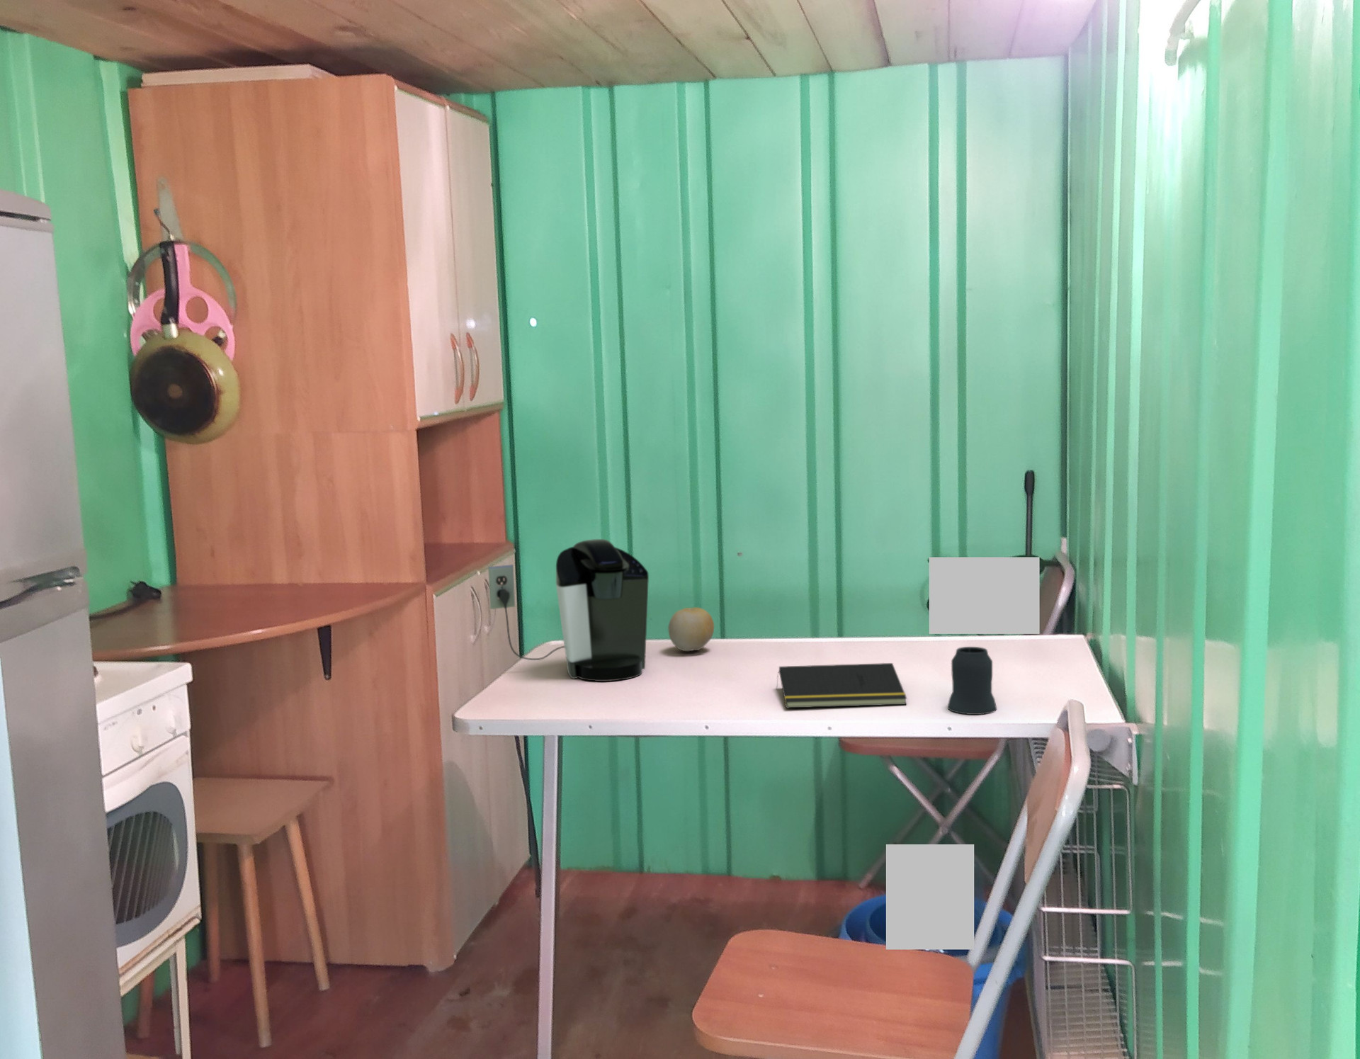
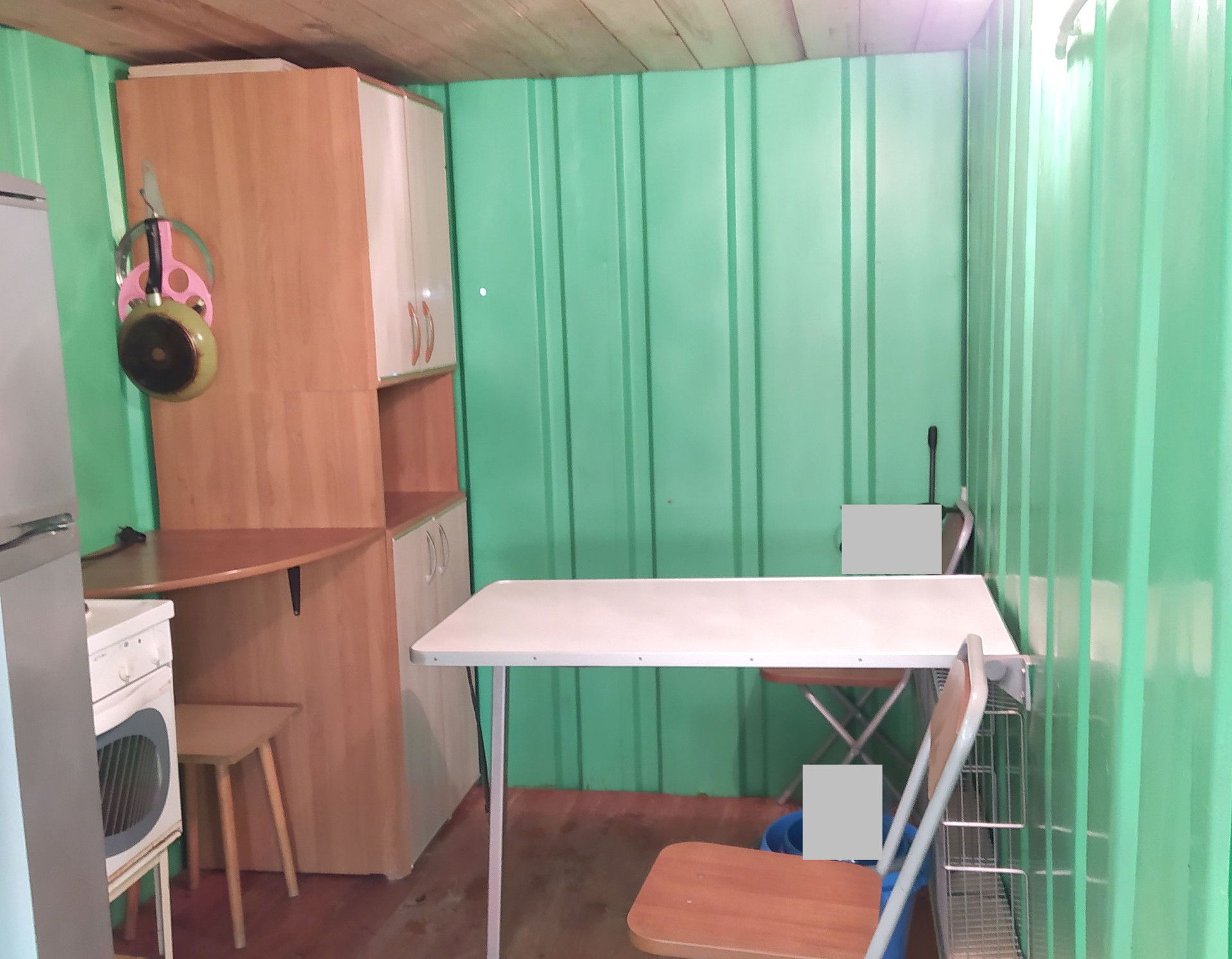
- notepad [776,663,907,709]
- coffee maker [487,539,649,682]
- mug [947,646,997,716]
- fruit [667,606,714,652]
